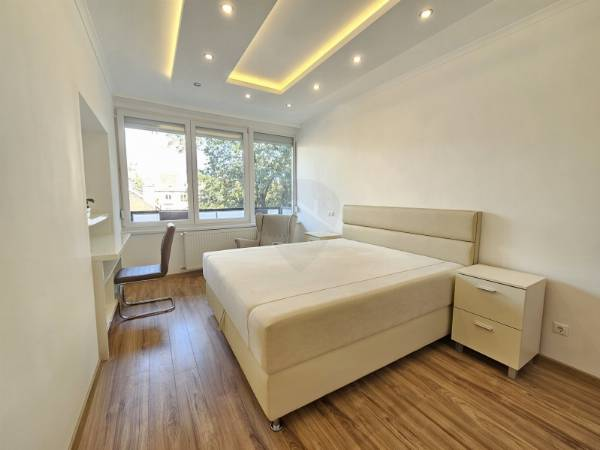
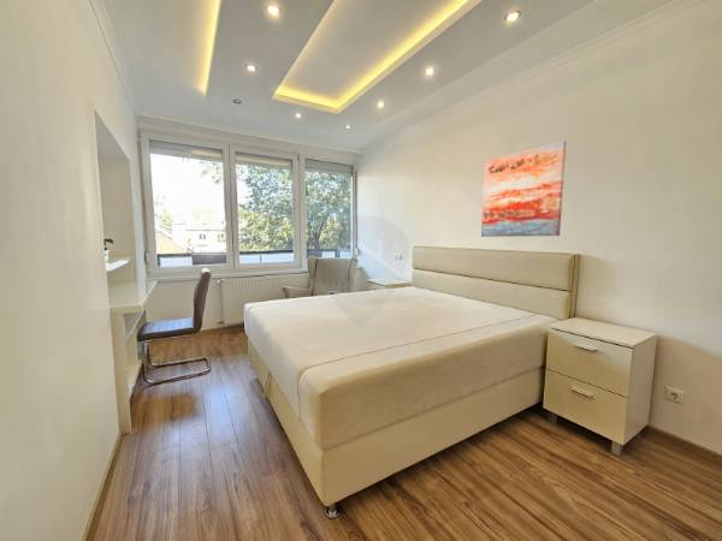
+ wall art [480,139,568,238]
